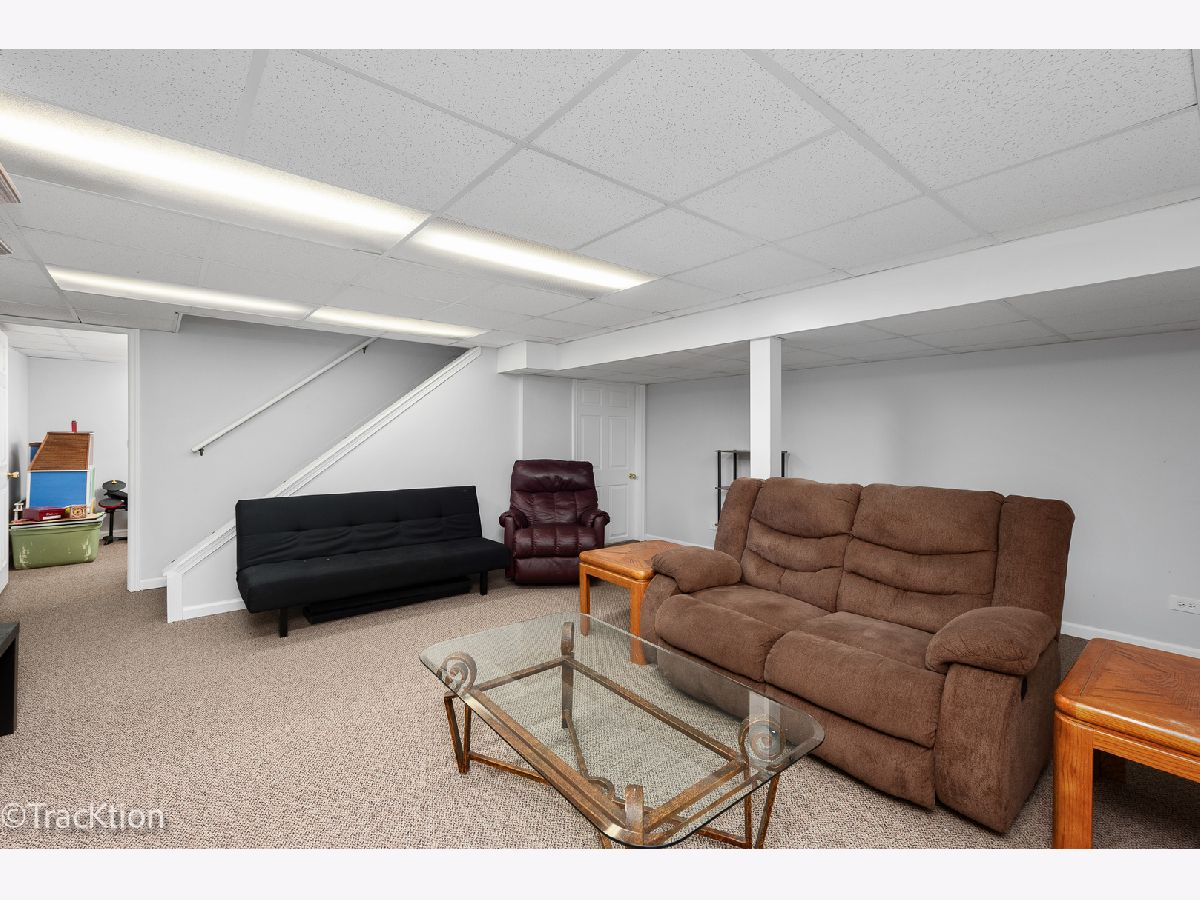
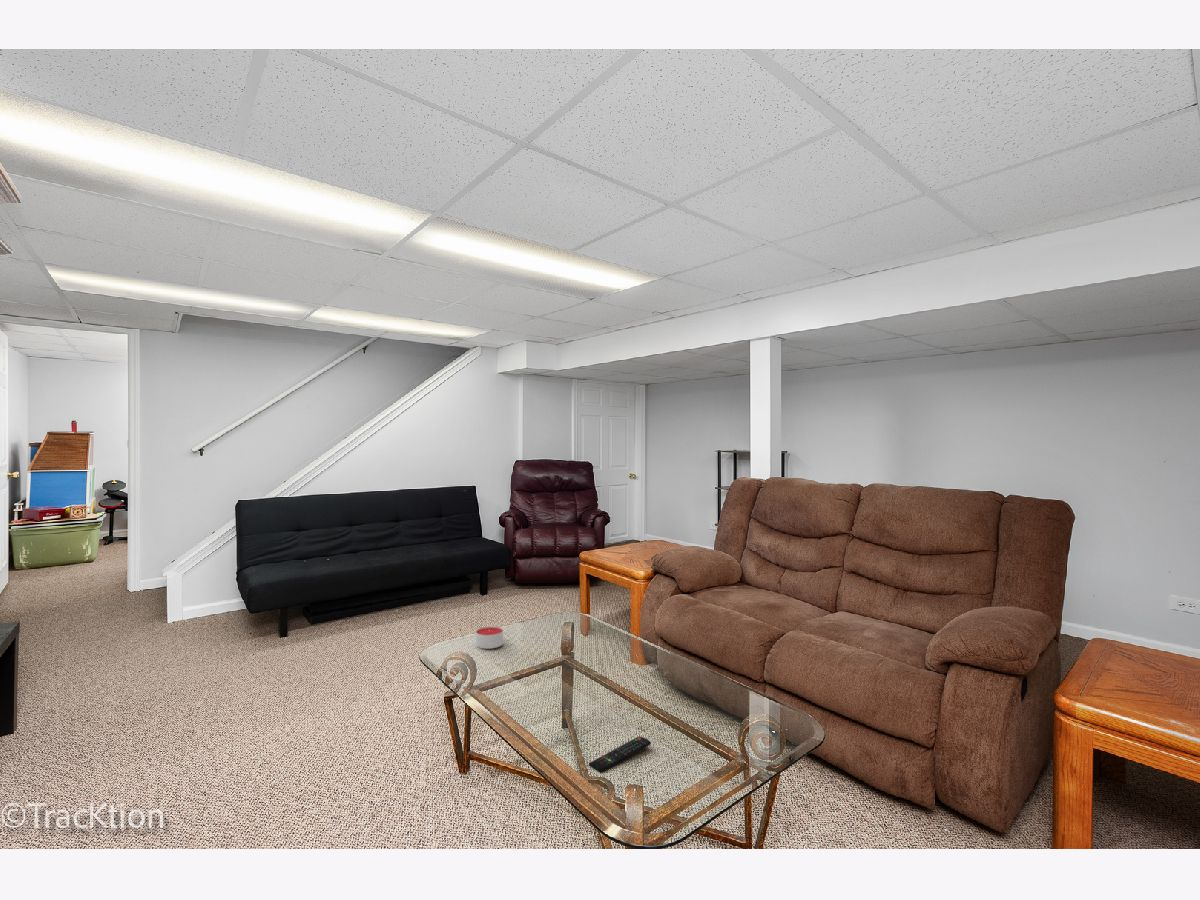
+ remote control [588,735,652,774]
+ candle [475,625,504,650]
